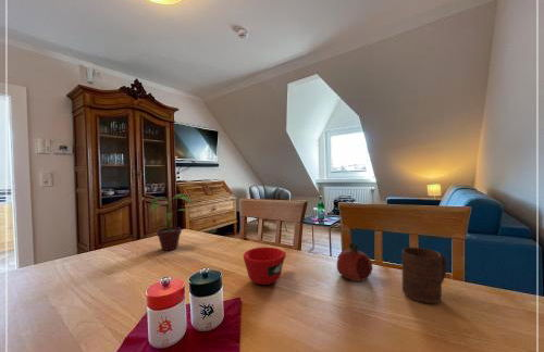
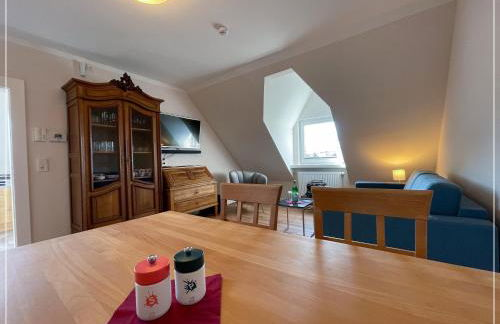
- cup [401,247,448,304]
- fruit [336,241,373,282]
- cup [243,247,287,286]
- potted plant [149,192,195,251]
